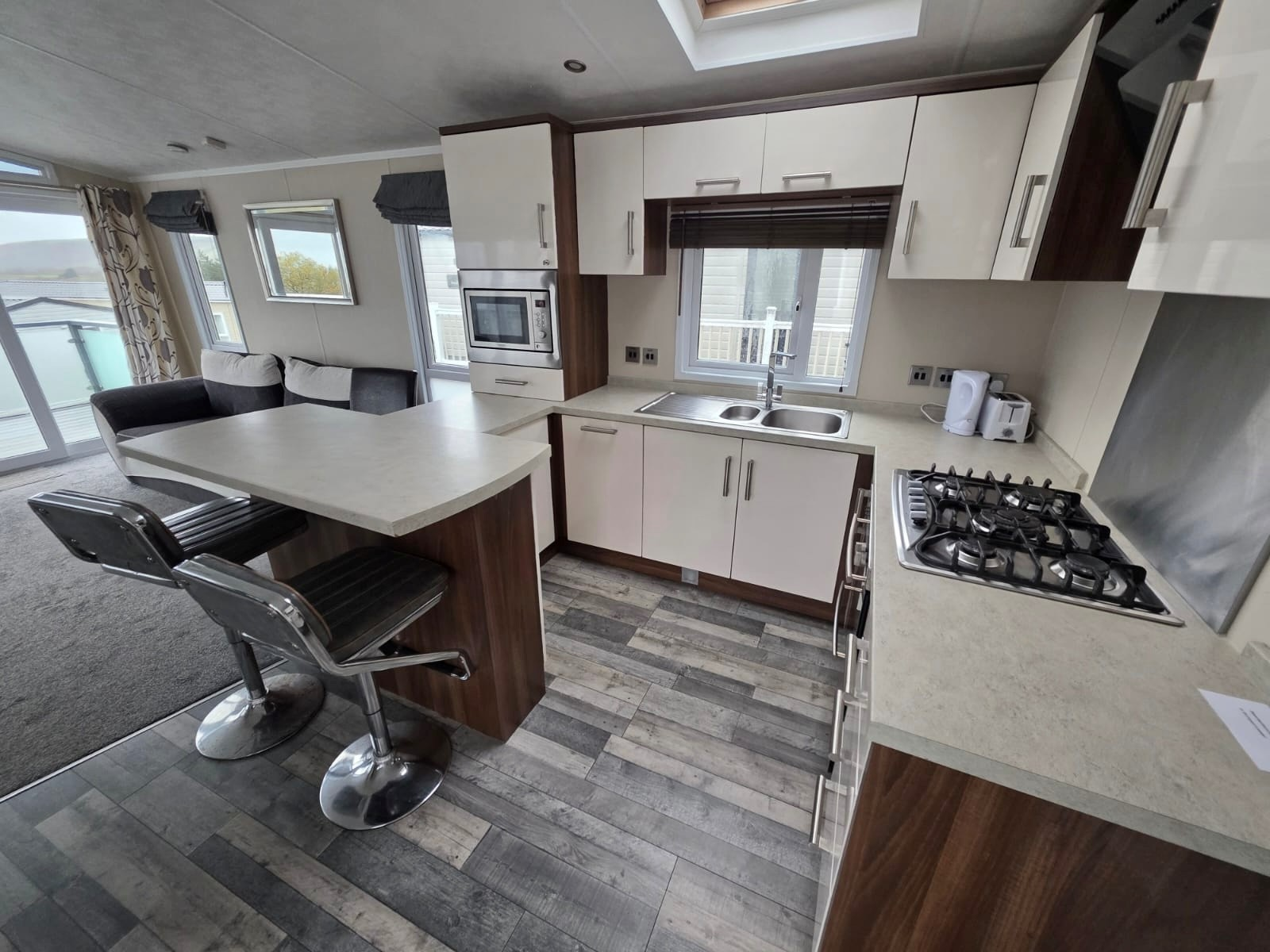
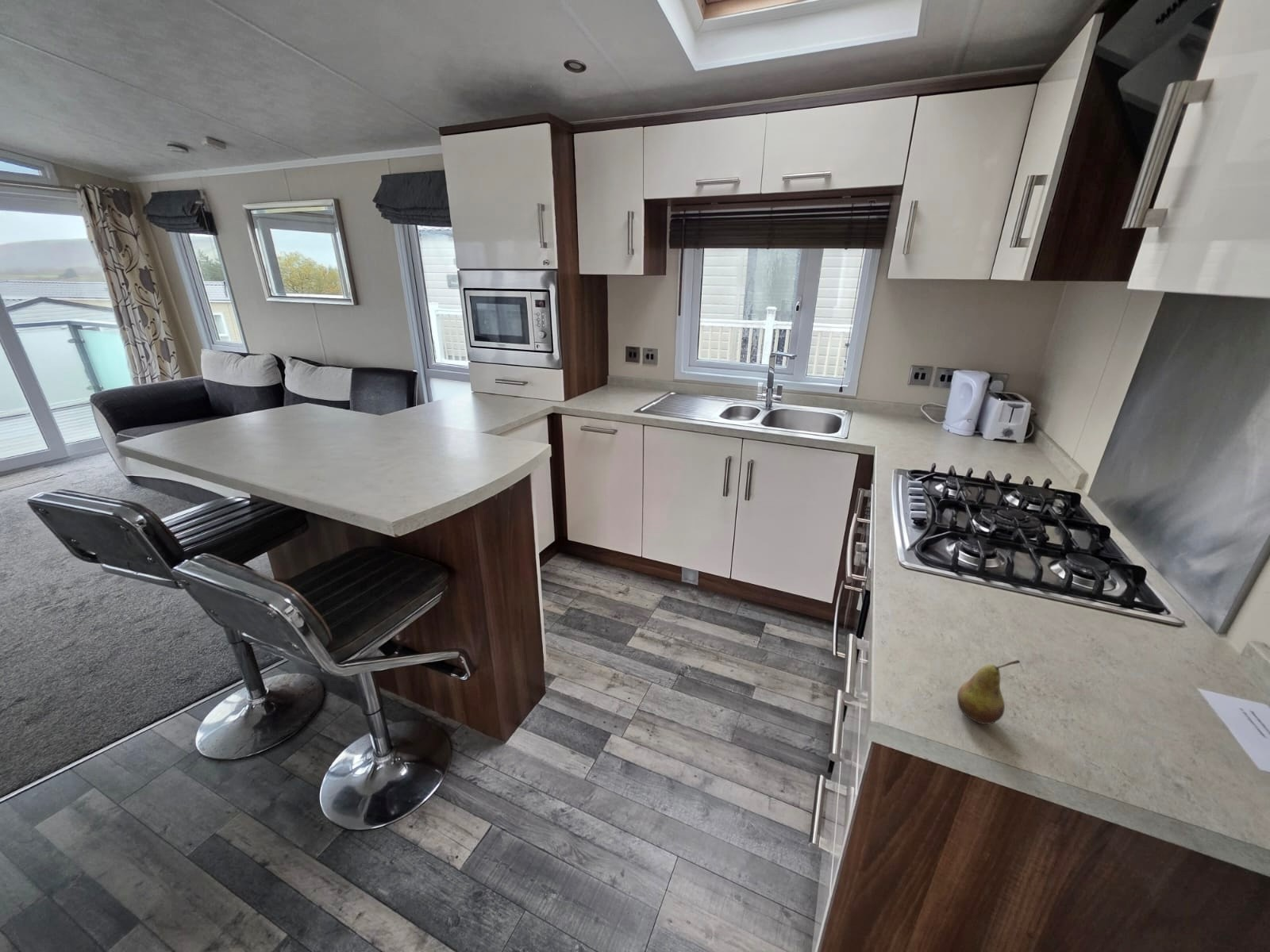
+ fruit [956,659,1021,725]
